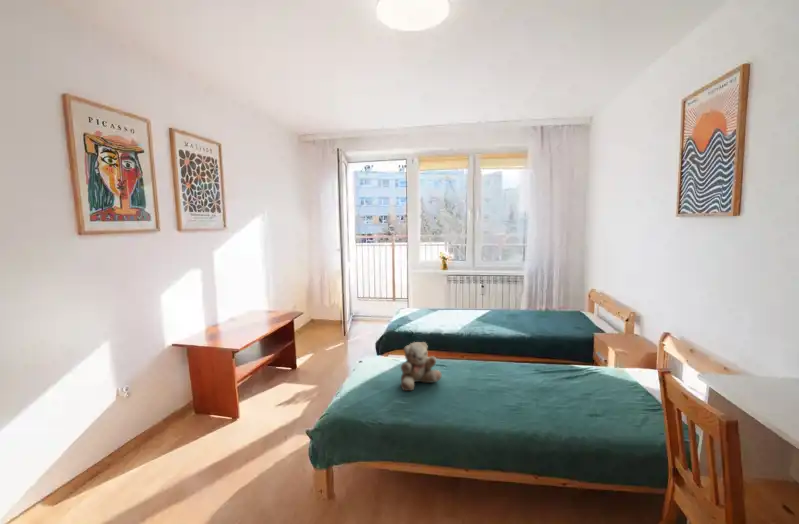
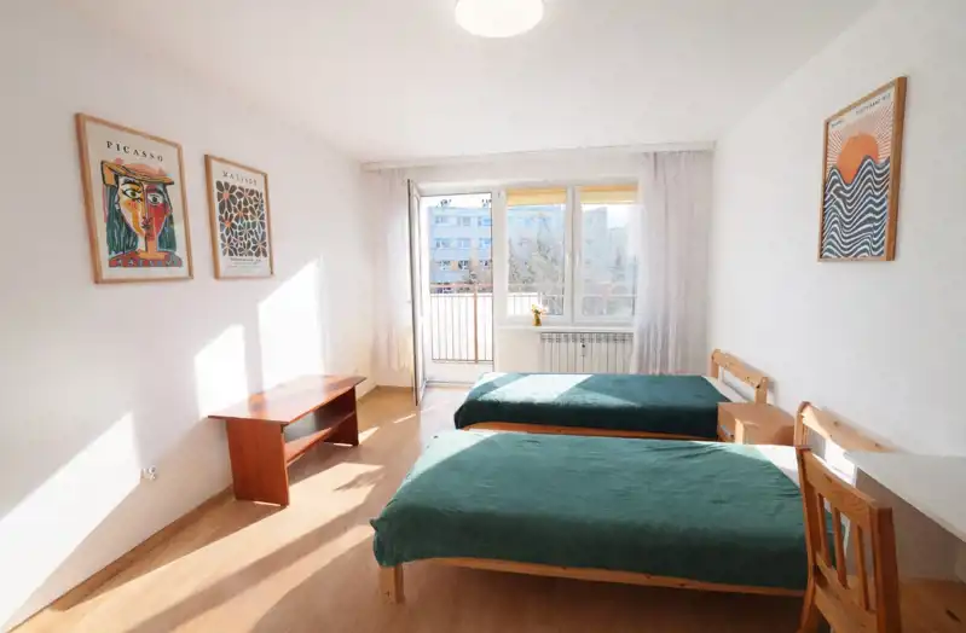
- teddy bear [400,341,442,392]
